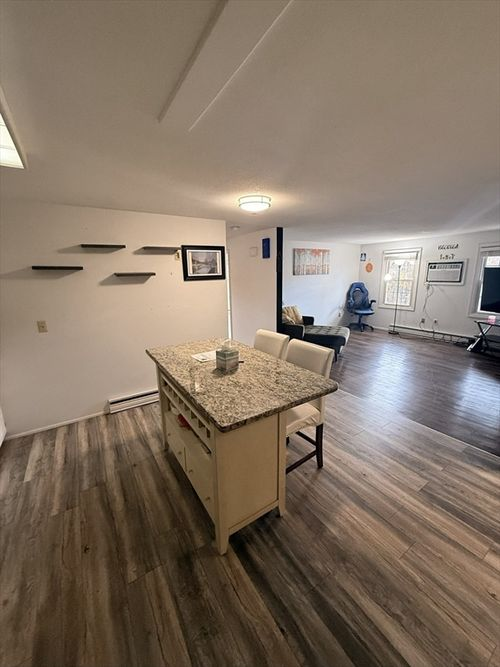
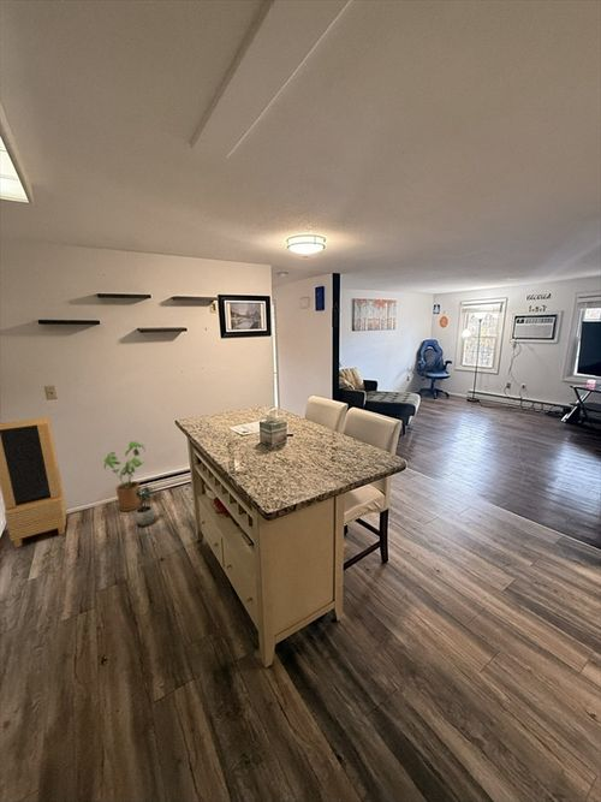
+ storage cabinet [0,416,67,548]
+ potted plant [133,482,157,528]
+ house plant [103,440,147,512]
